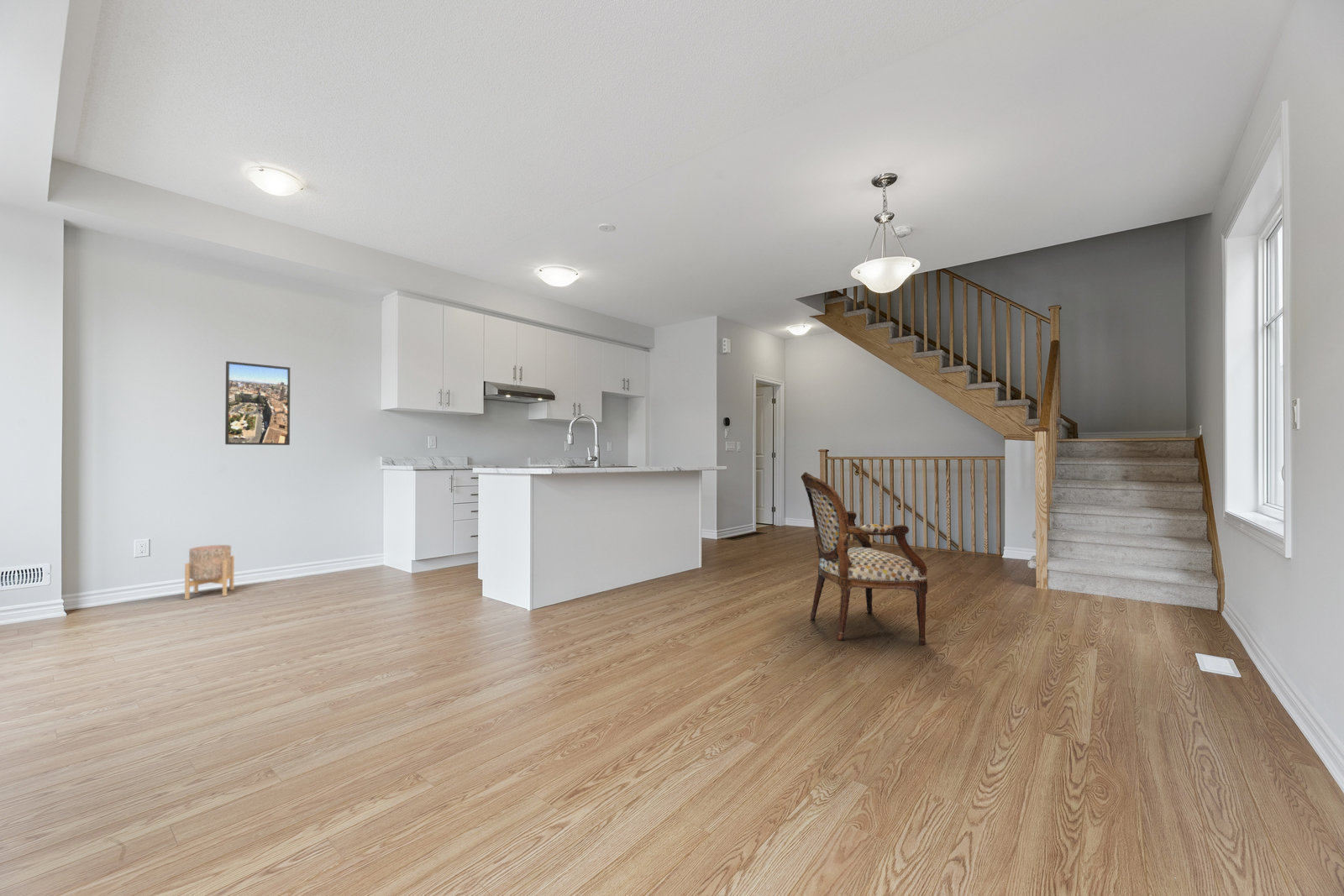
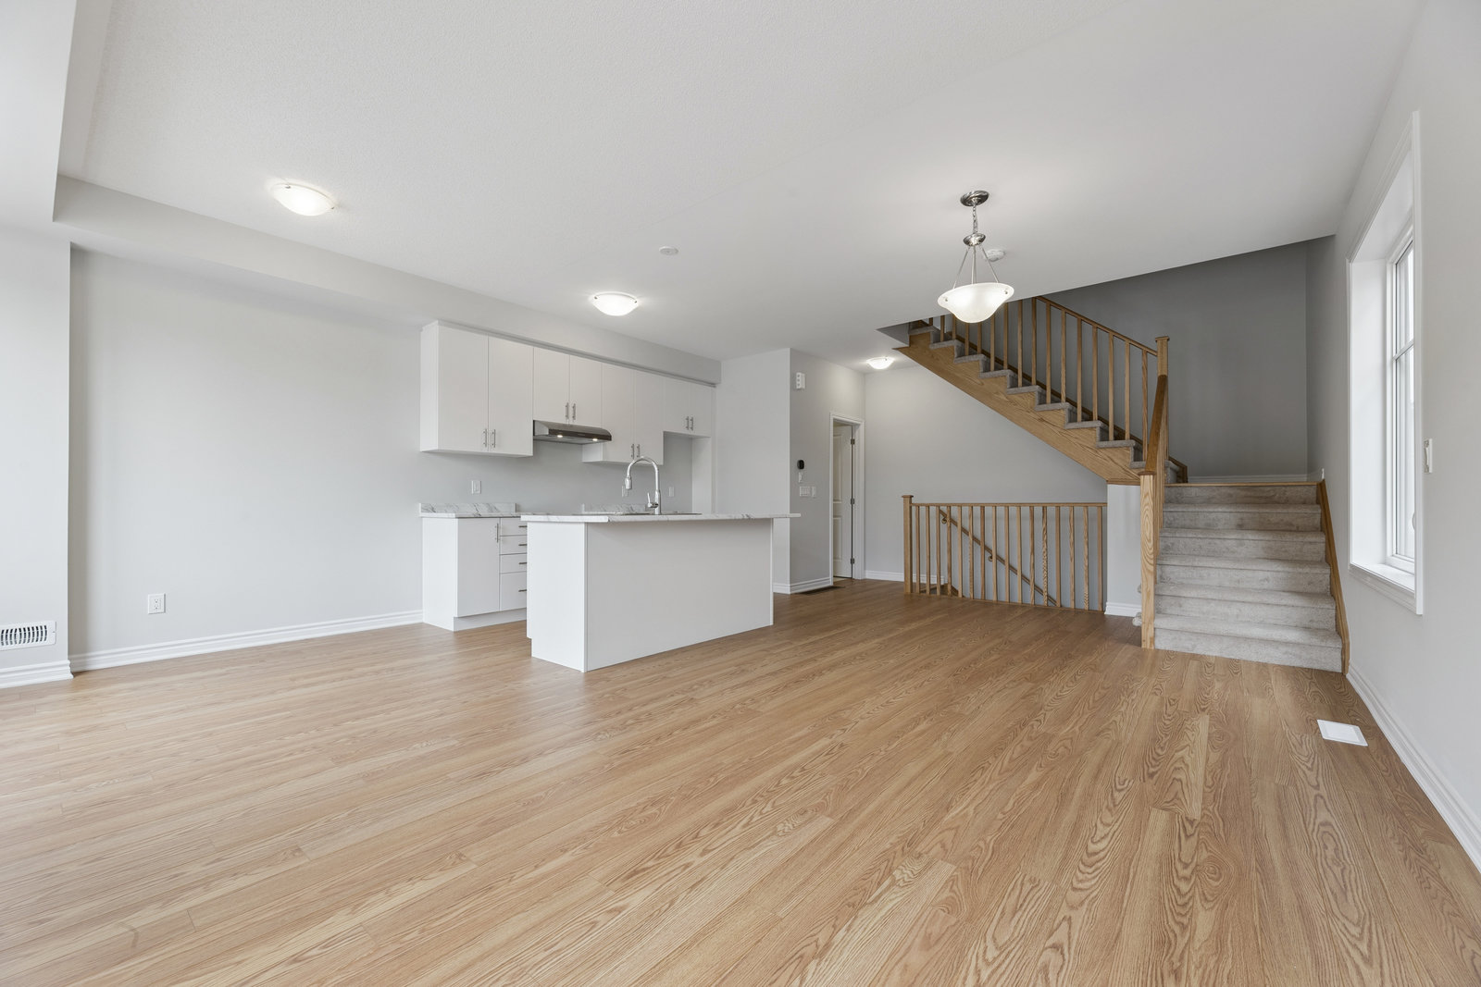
- planter [184,544,235,600]
- armchair [801,471,928,646]
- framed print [224,360,291,446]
